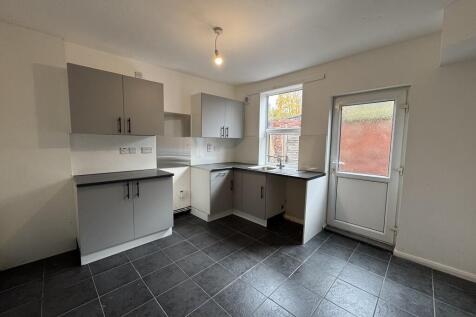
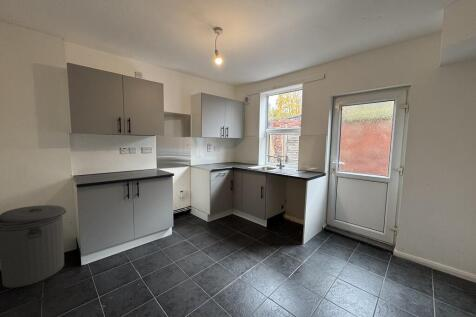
+ can [0,204,67,289]
